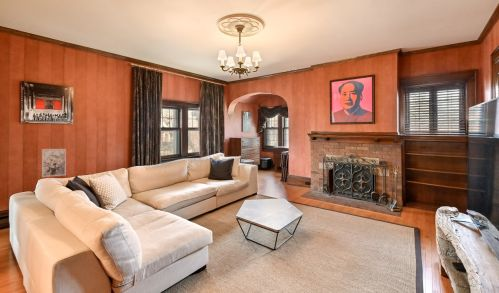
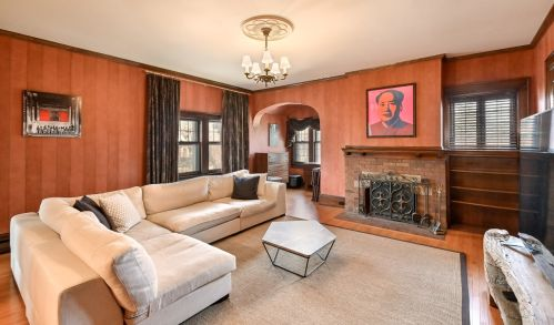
- wall art [41,148,67,178]
